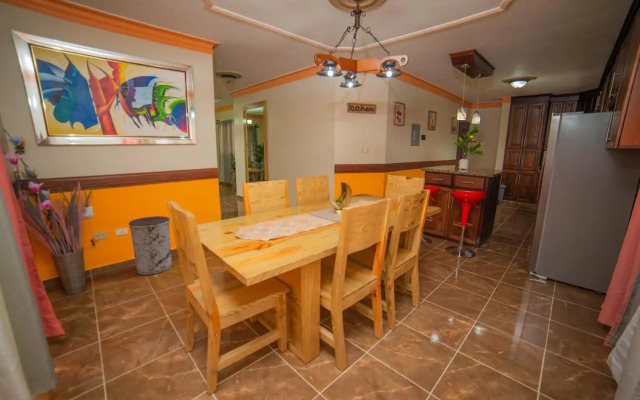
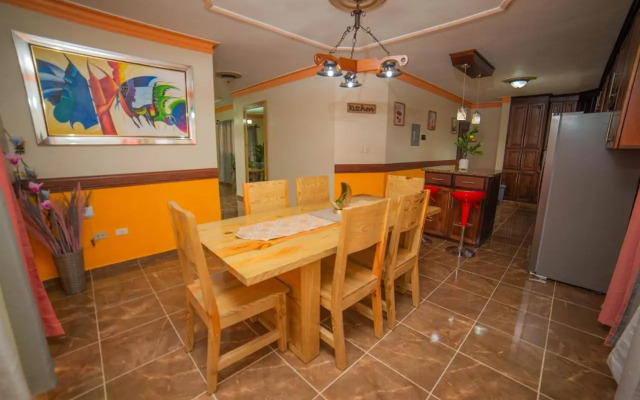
- trash can [128,215,173,276]
